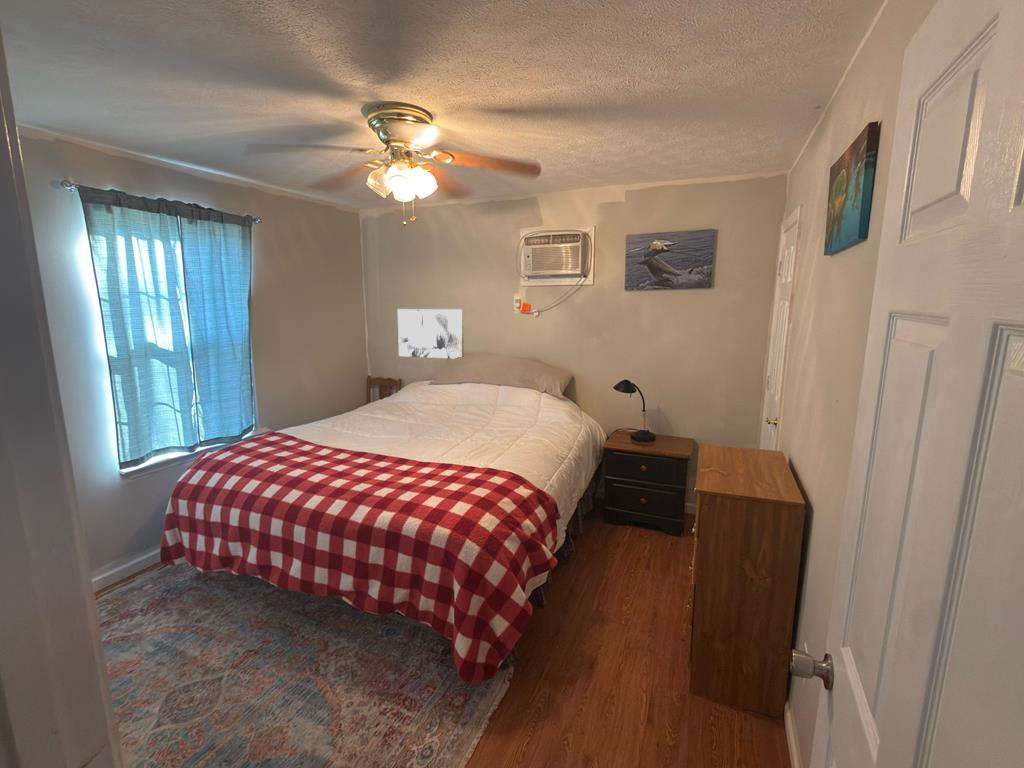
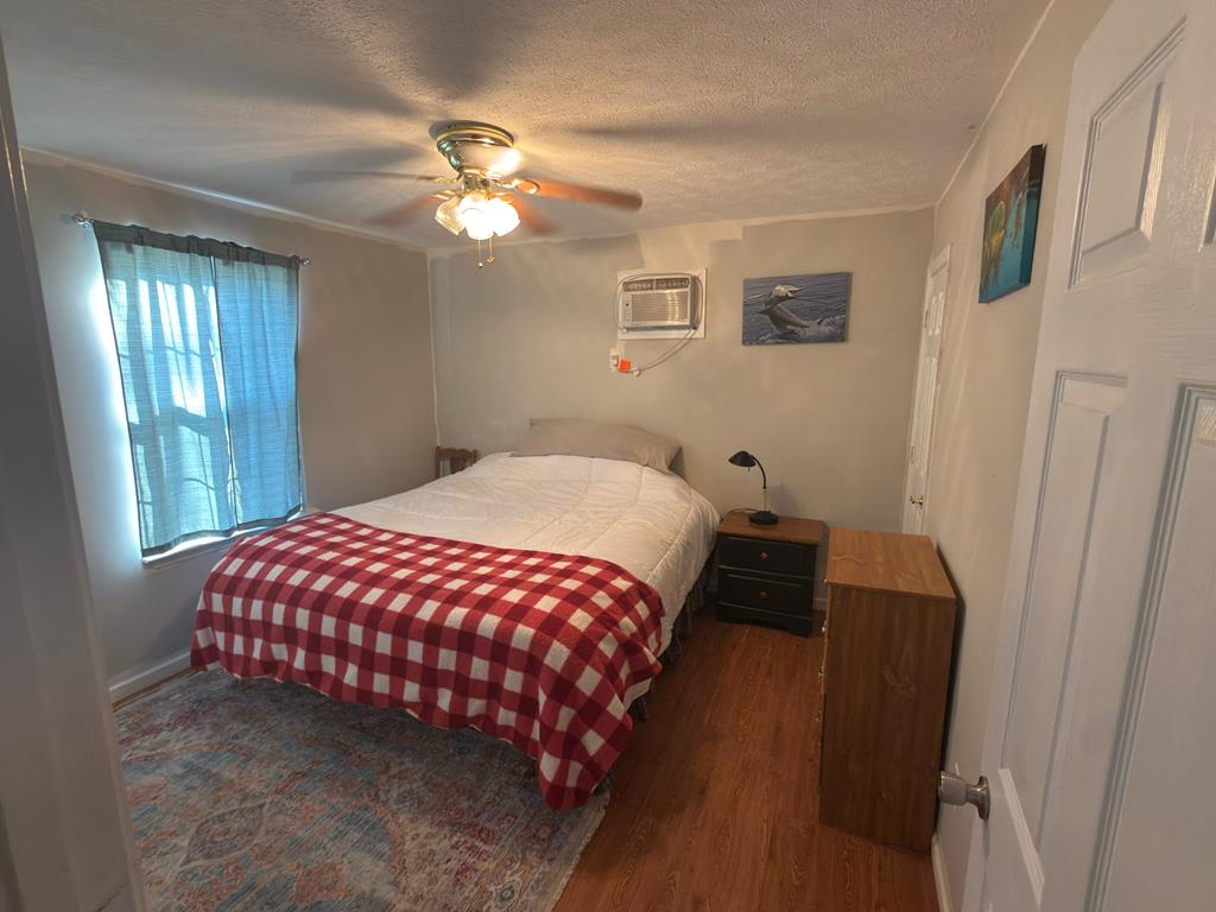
- wall art [397,308,465,359]
